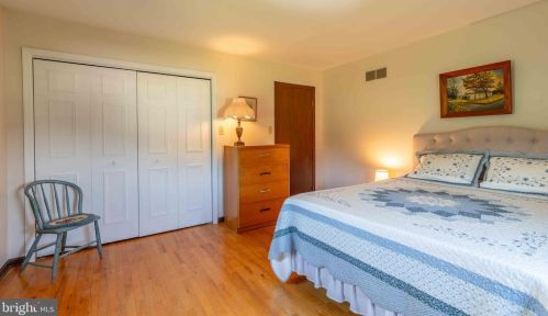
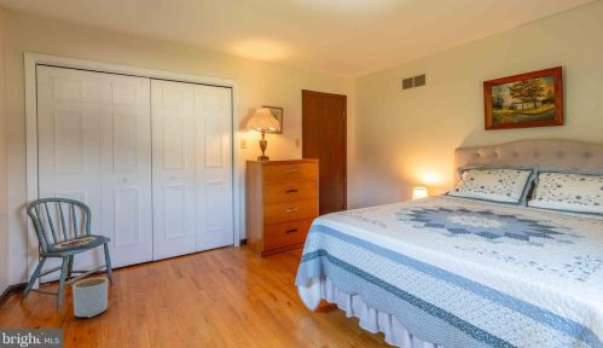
+ planter [71,277,109,319]
